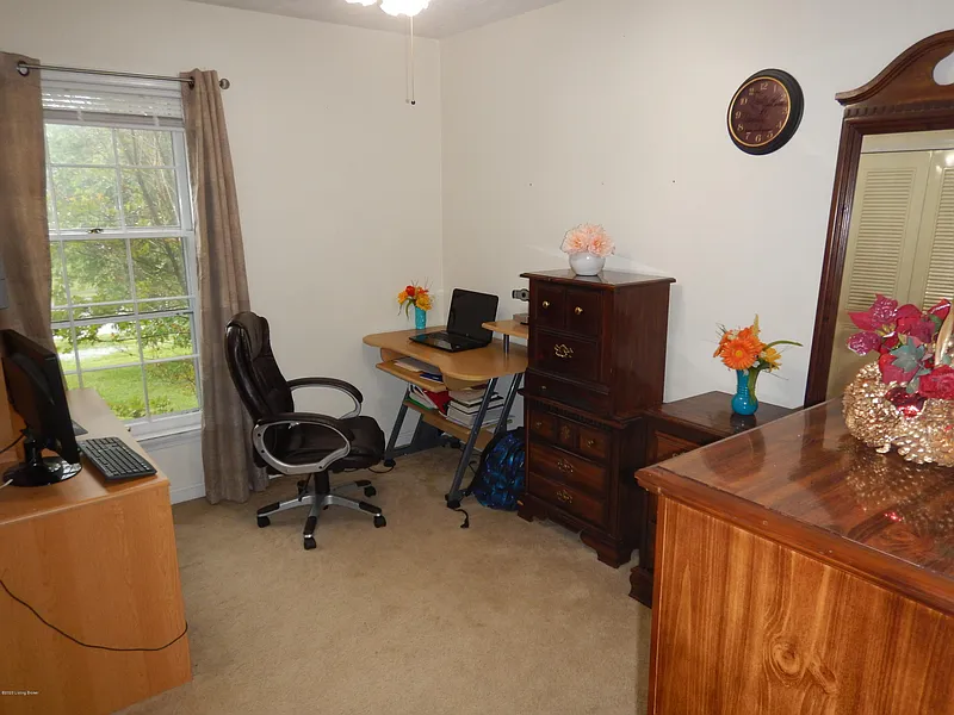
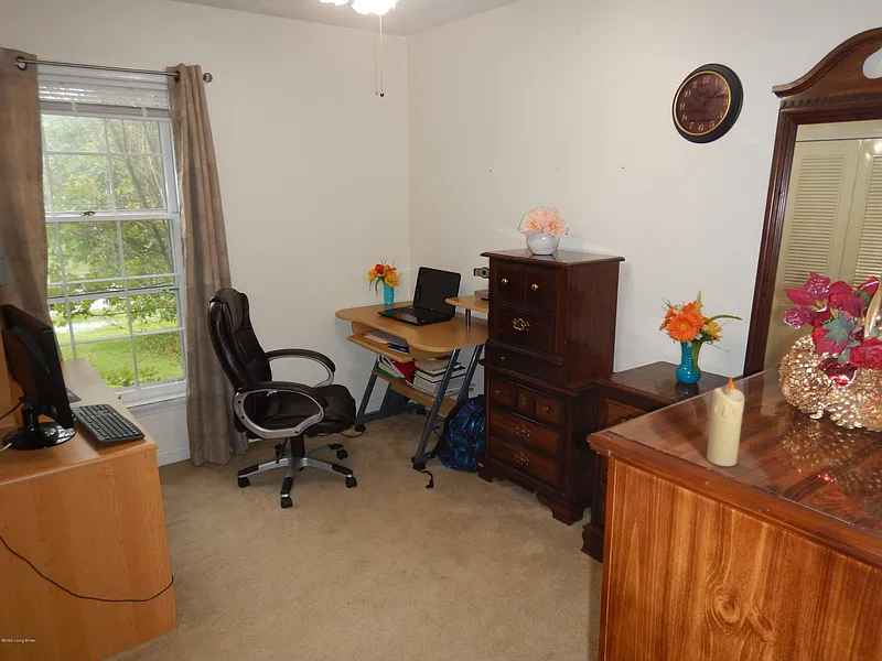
+ candle [706,376,745,467]
